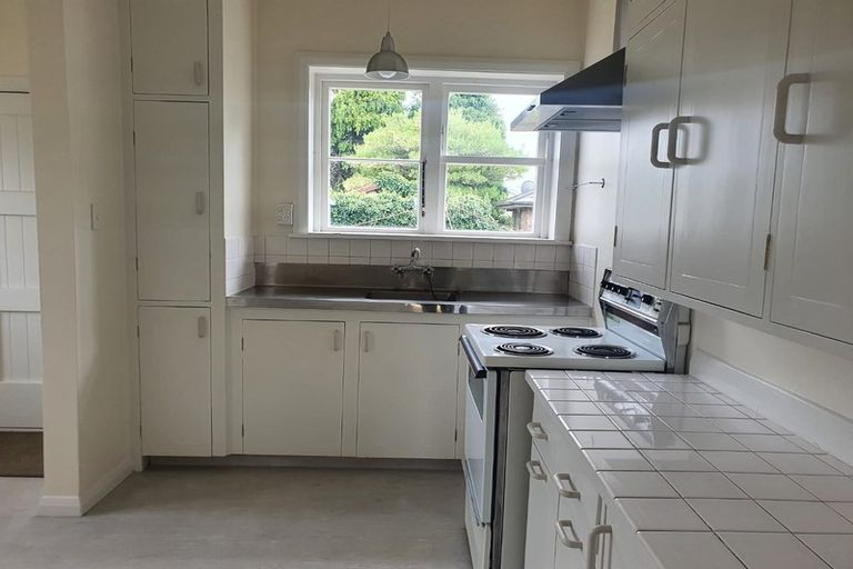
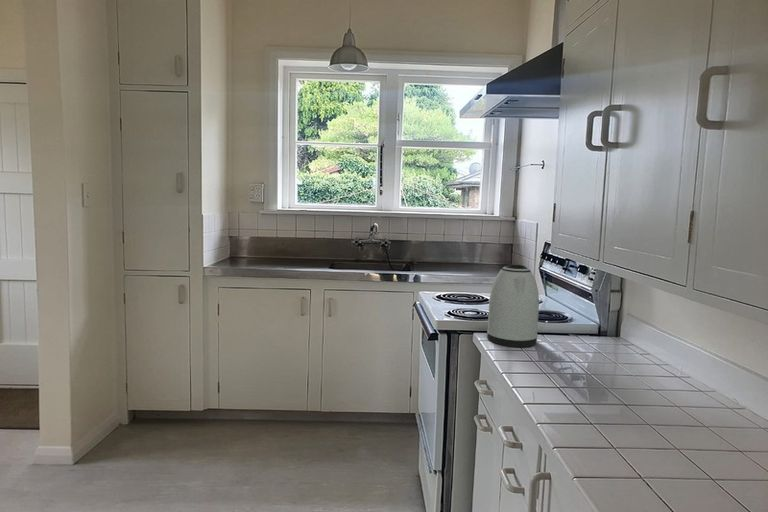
+ kettle [486,264,540,348]
